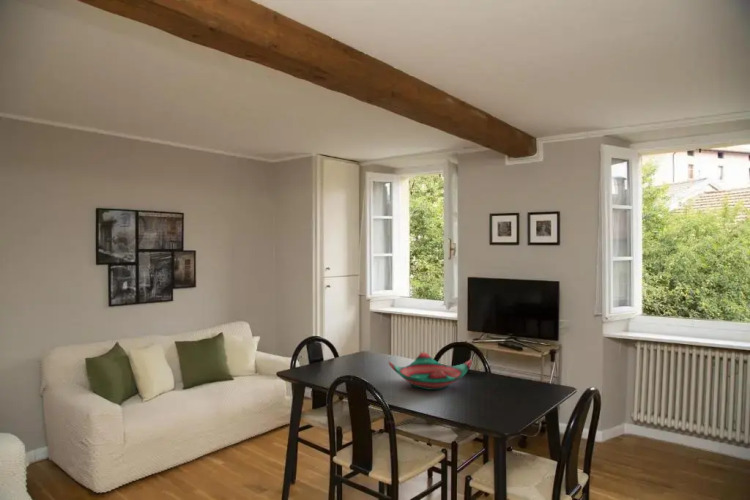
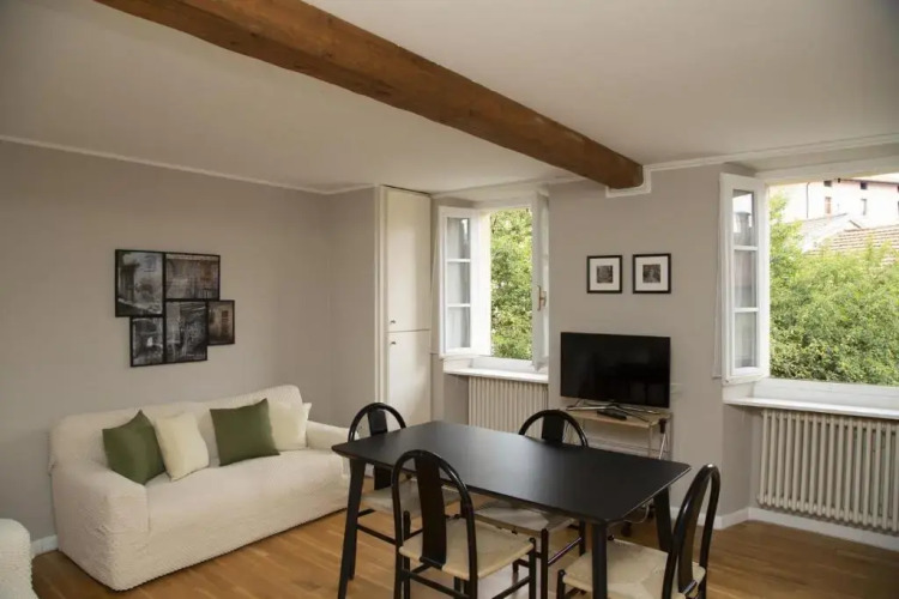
- decorative bowl [388,351,473,391]
